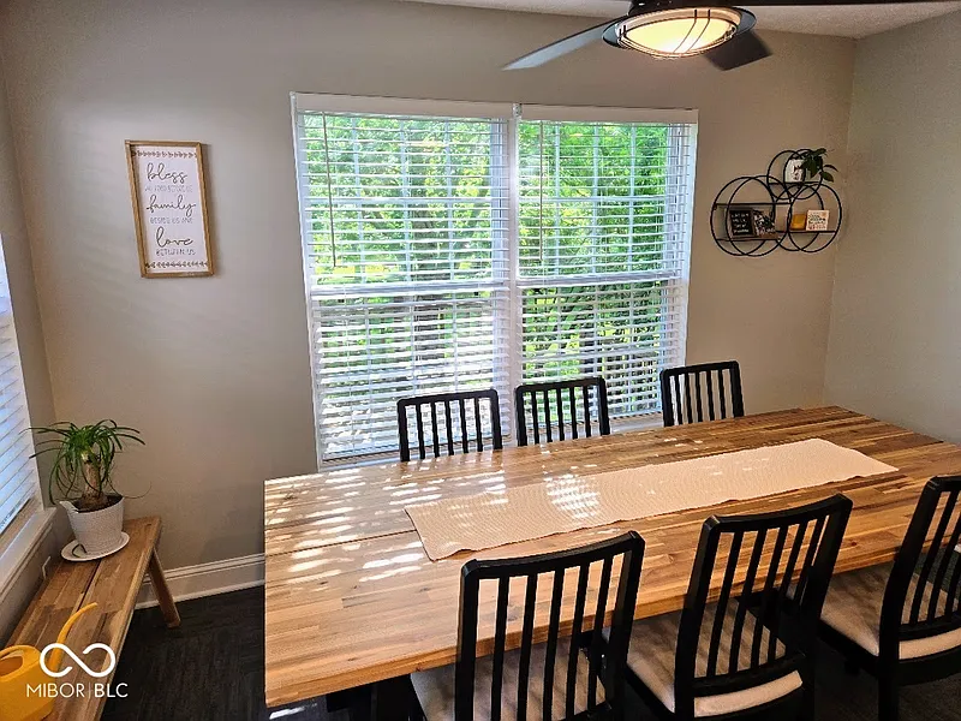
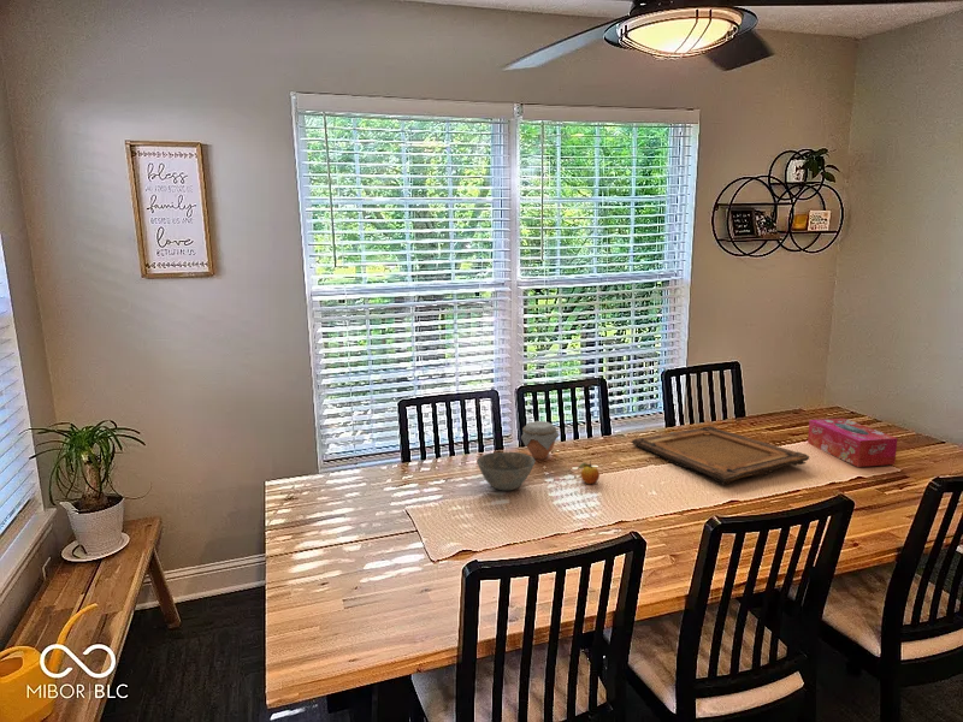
+ jar [520,420,561,461]
+ bowl [475,450,537,492]
+ tissue box [807,418,899,468]
+ picture frame [631,425,810,486]
+ fruit [577,460,601,485]
